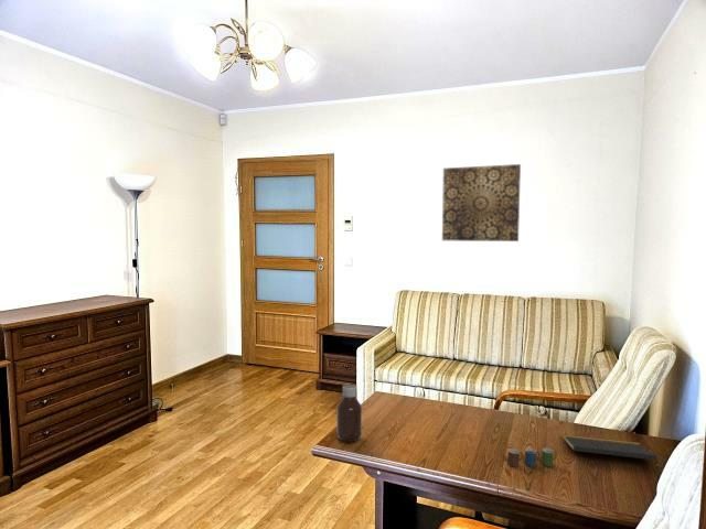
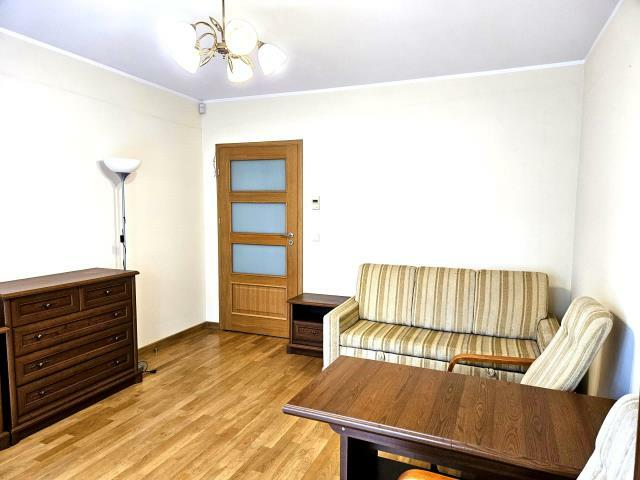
- notepad [561,433,660,471]
- cup [507,447,558,468]
- wall art [441,163,522,242]
- bottle [335,384,363,443]
